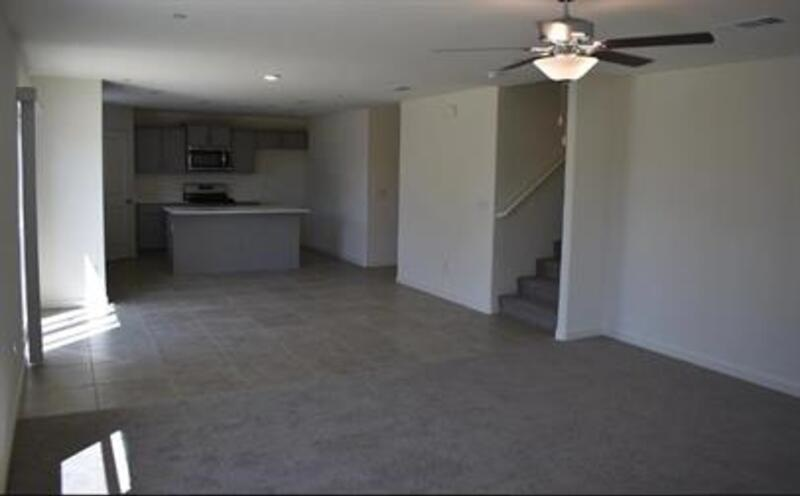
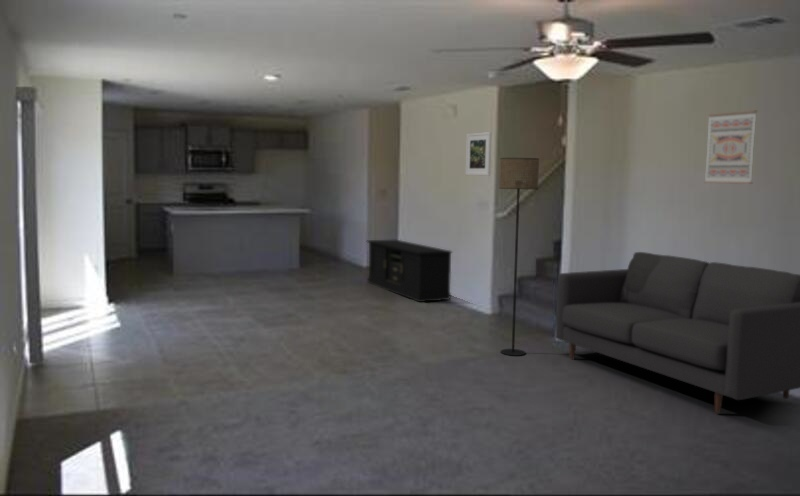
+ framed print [465,131,492,176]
+ floor lamp [498,157,540,357]
+ wall art [703,110,758,185]
+ sofa [554,251,800,414]
+ media console [366,239,453,303]
